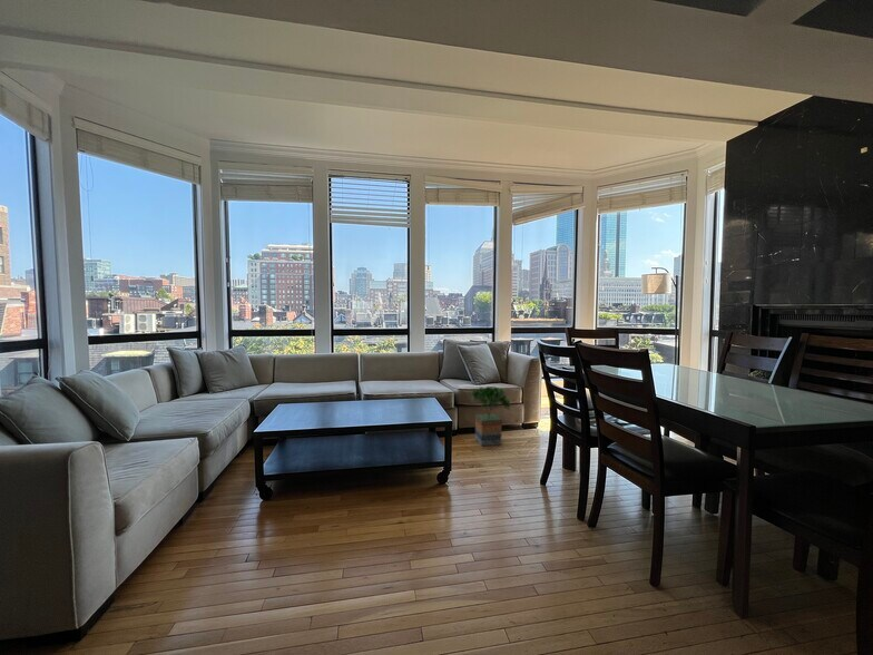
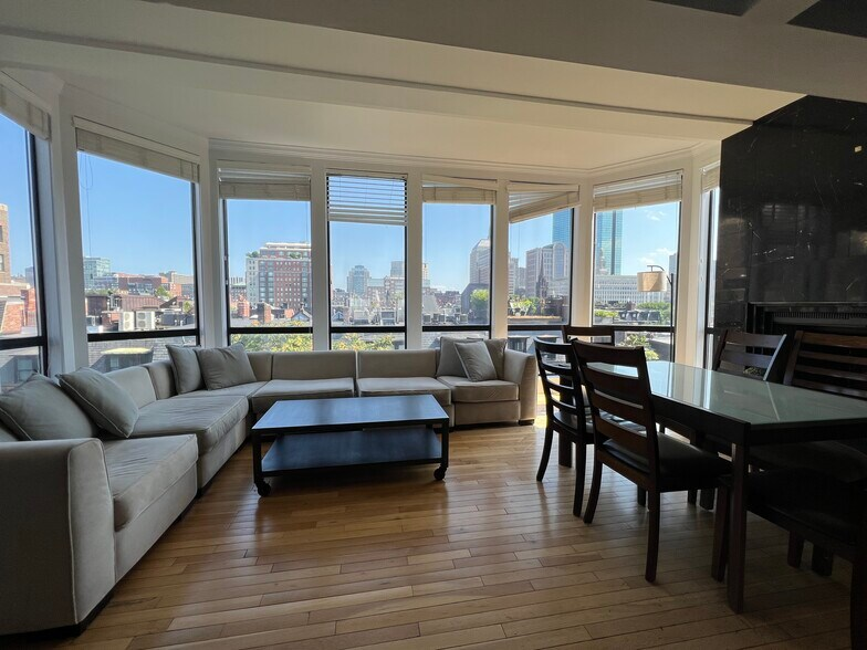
- potted tree [470,384,512,447]
